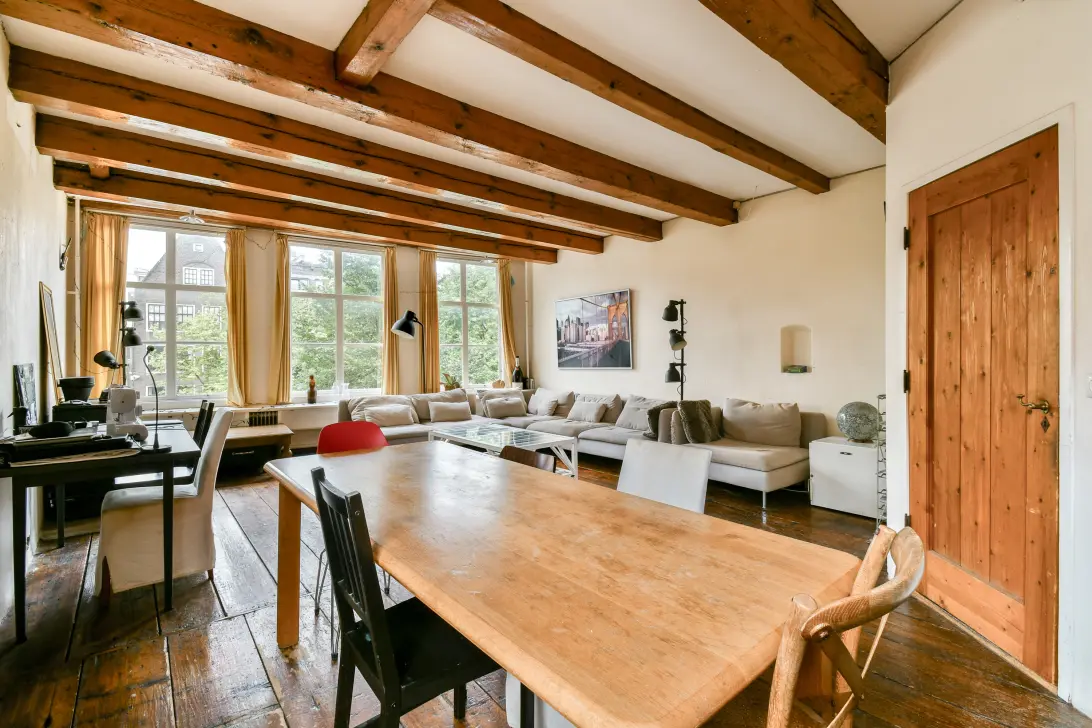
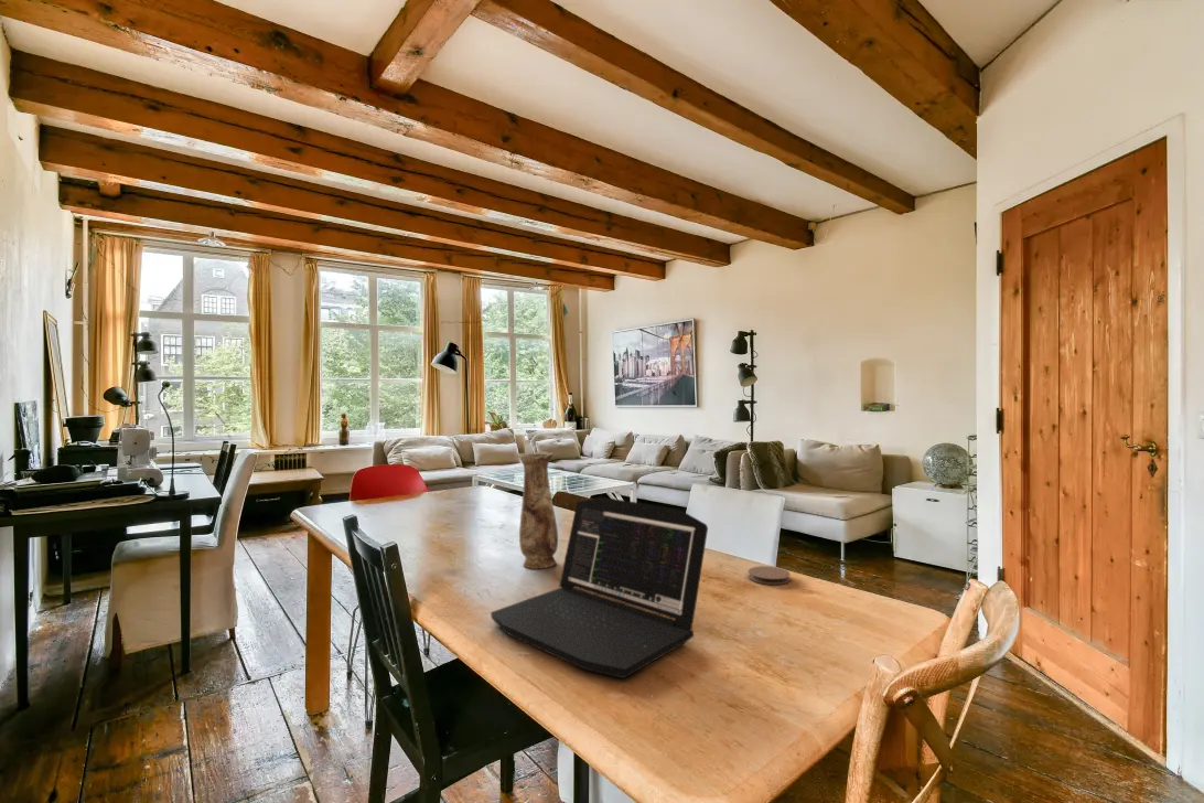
+ vase [517,450,559,569]
+ laptop [490,495,709,679]
+ coaster [748,565,792,586]
